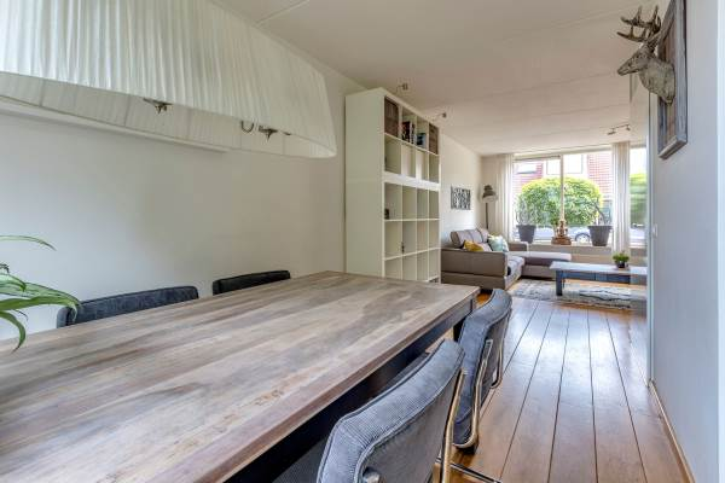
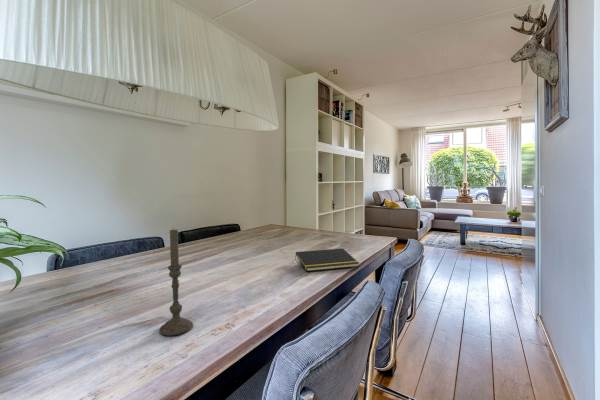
+ candle [158,228,194,337]
+ notepad [294,247,360,272]
